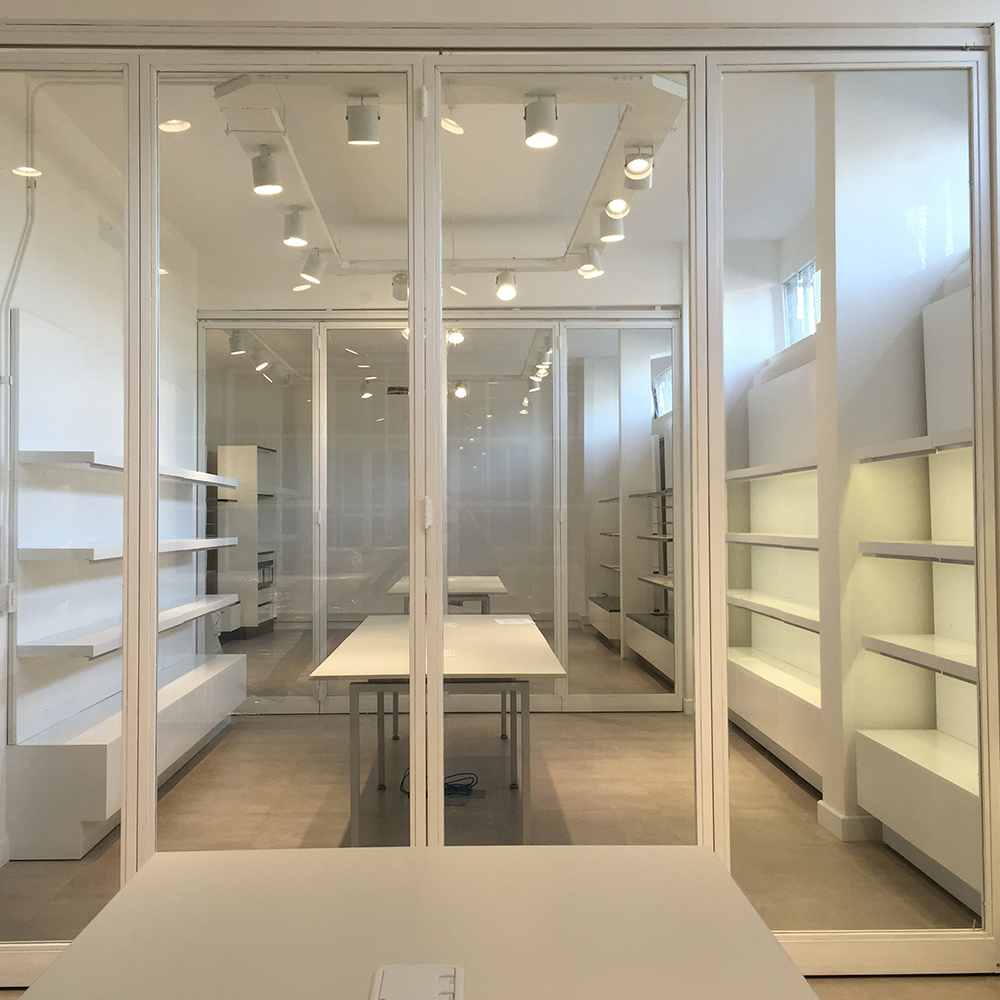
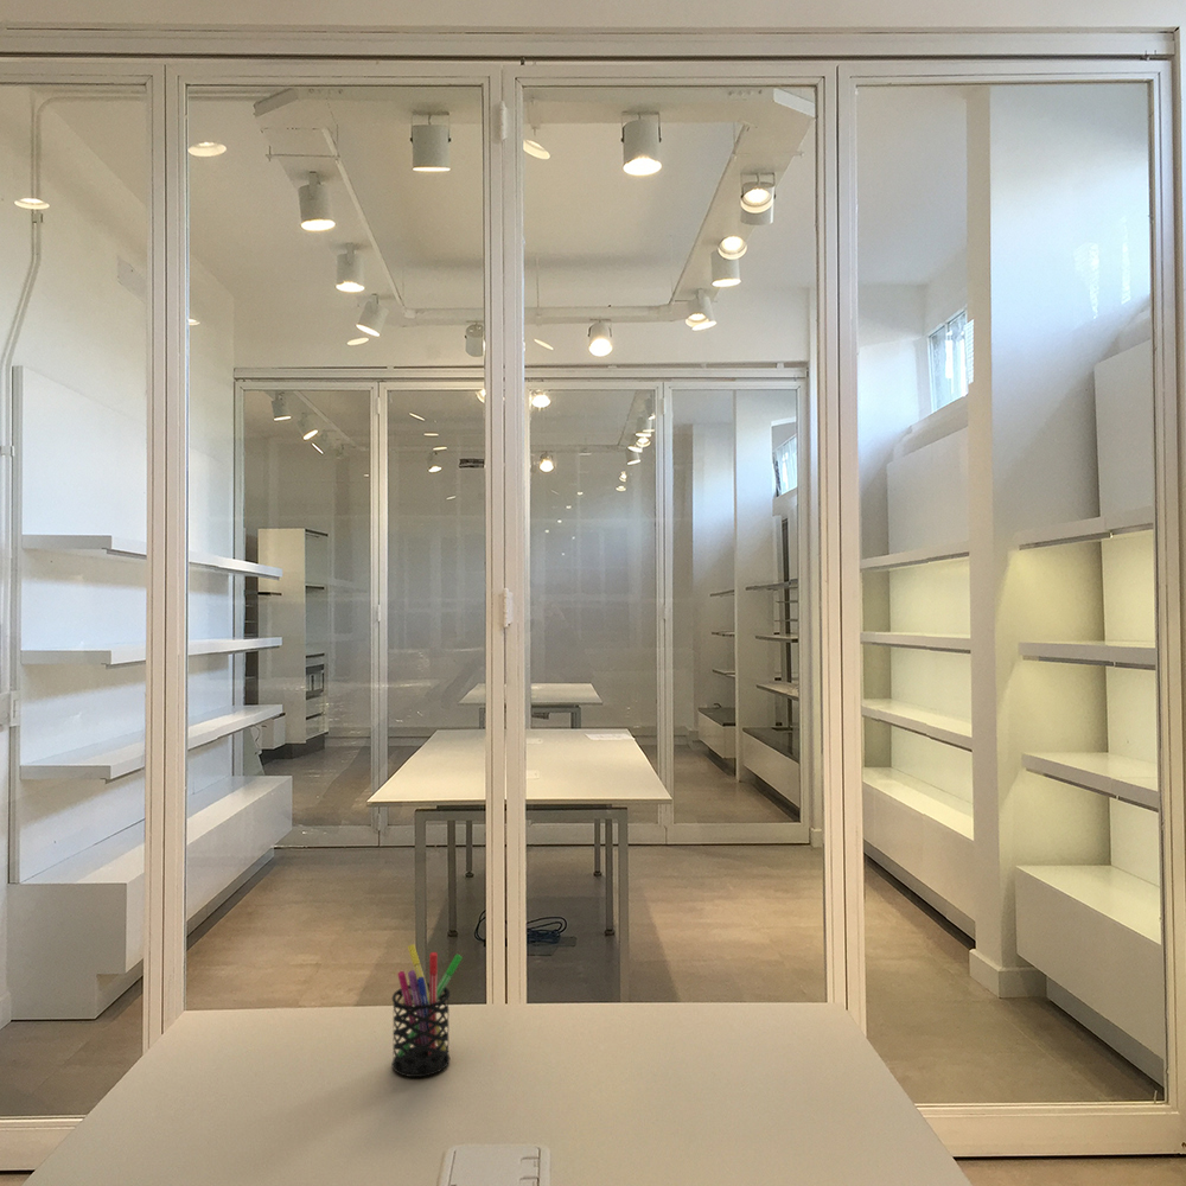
+ pen holder [390,943,464,1078]
